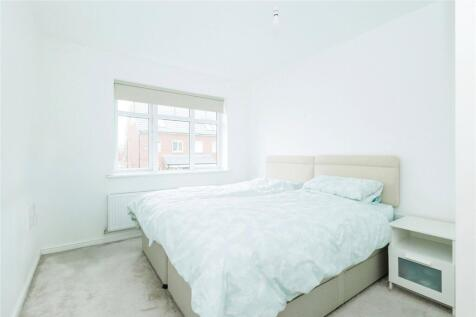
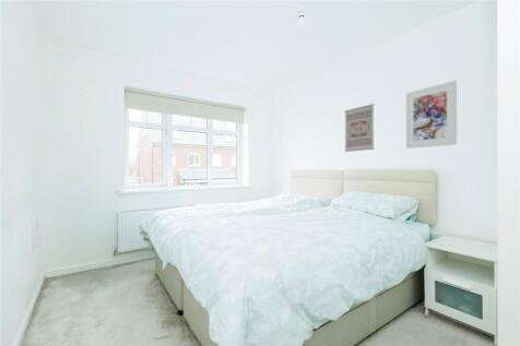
+ wall art [343,103,376,153]
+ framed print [405,80,458,150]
